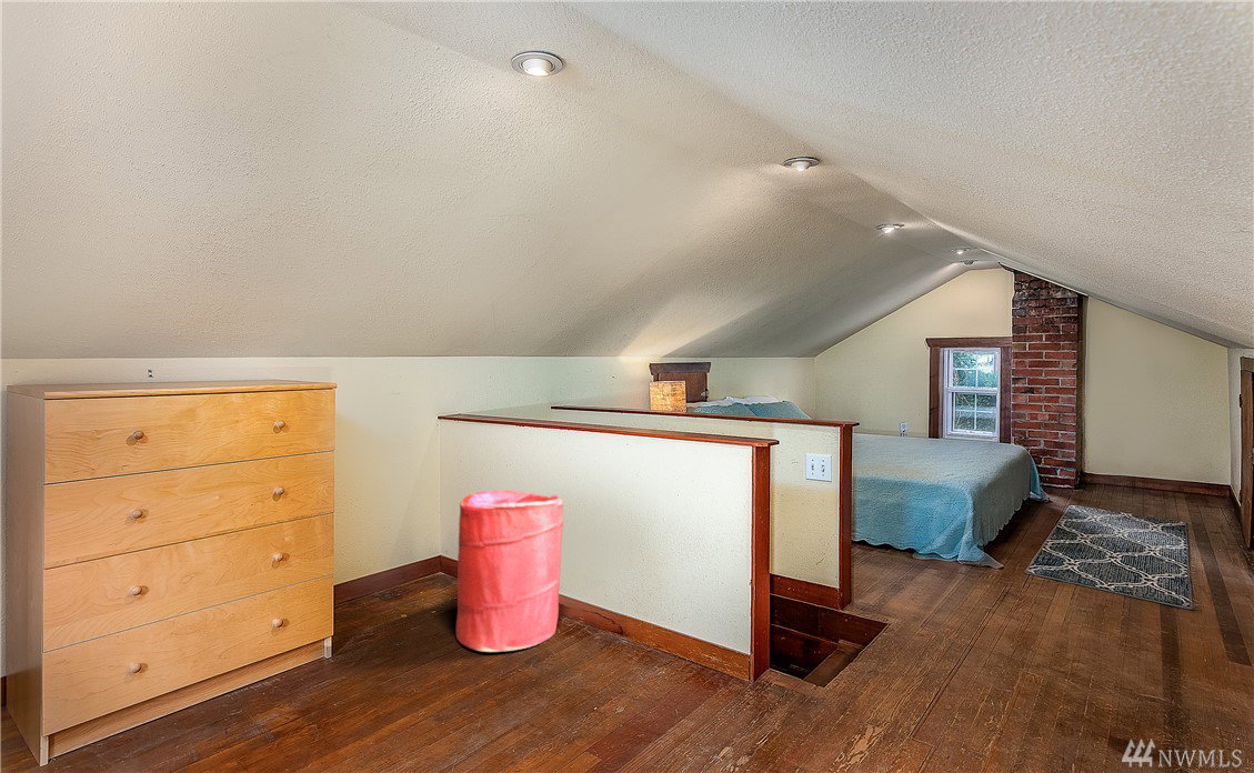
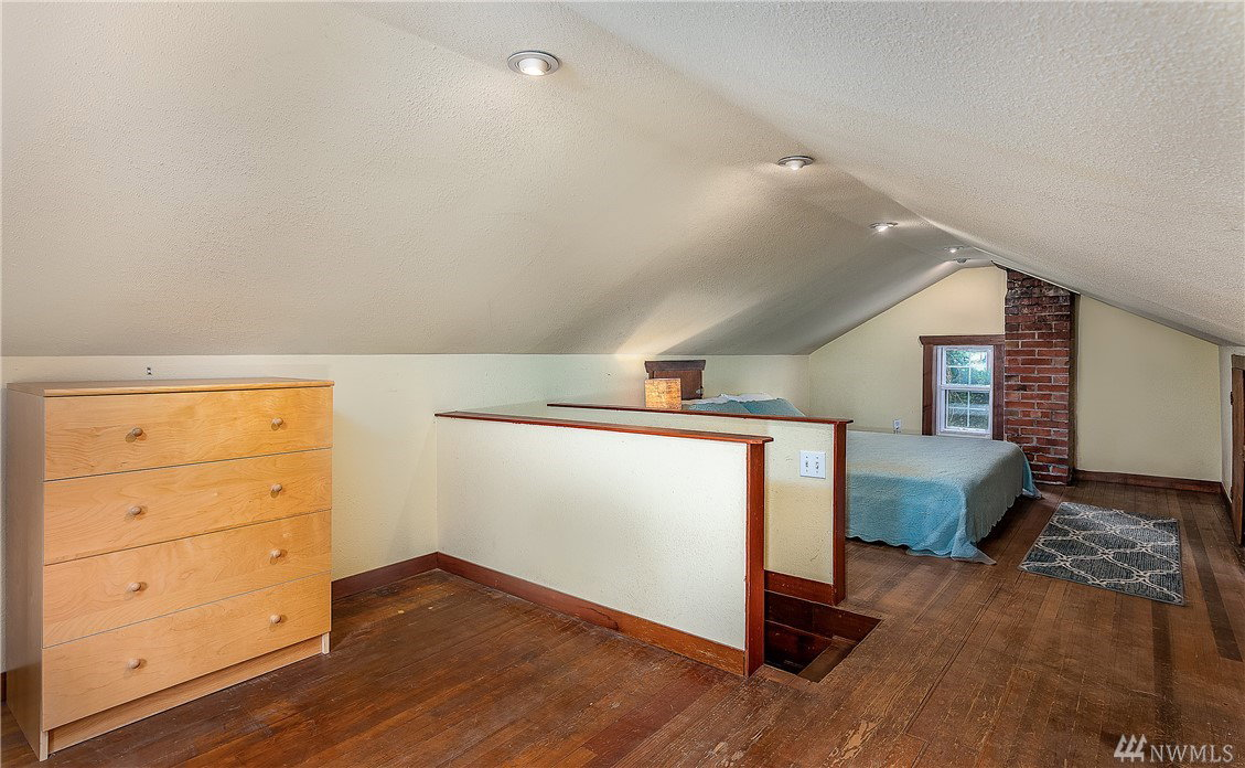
- laundry hamper [455,489,564,653]
